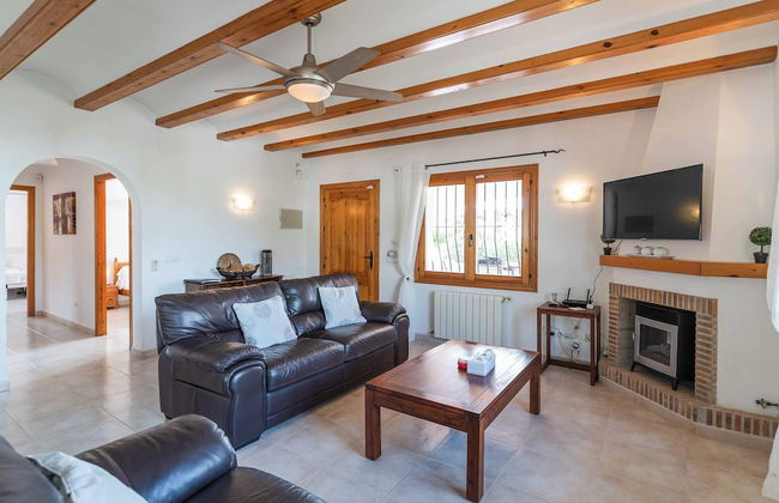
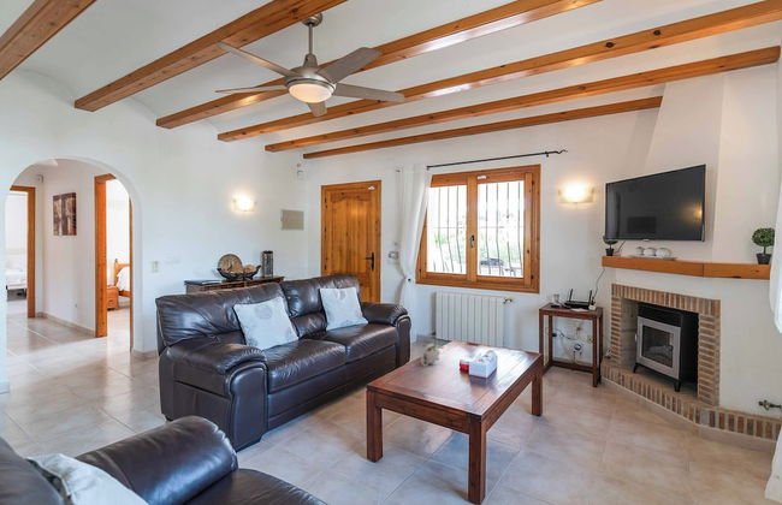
+ teapot [420,343,446,368]
